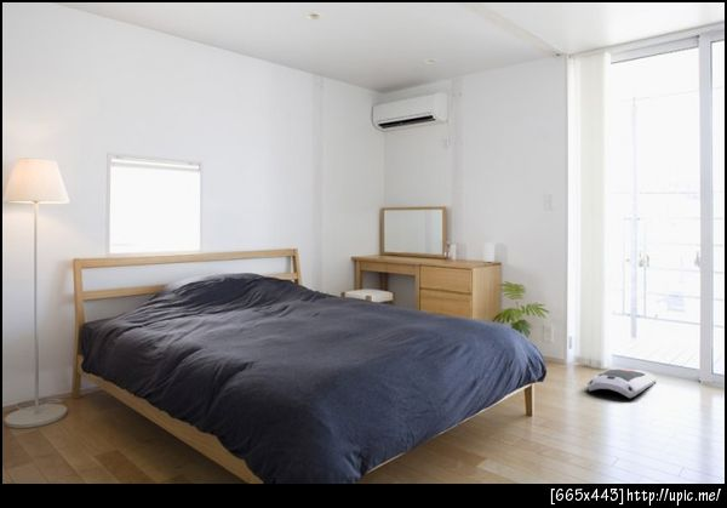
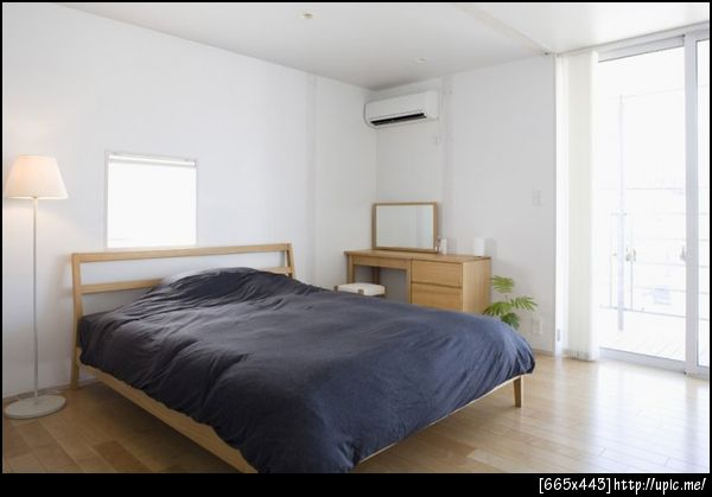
- air purifier [586,367,658,399]
